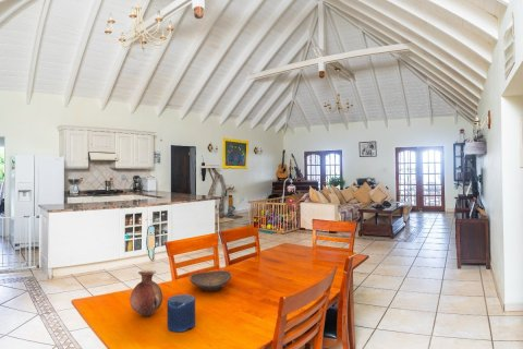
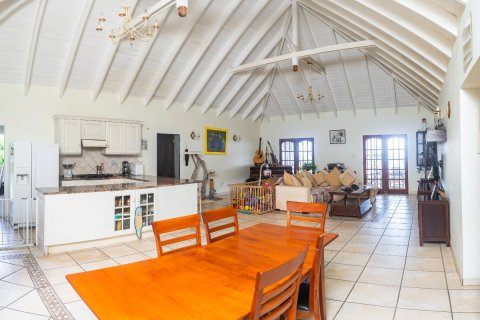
- candle [166,293,196,333]
- vase [129,268,163,317]
- decorative bowl [188,269,233,292]
